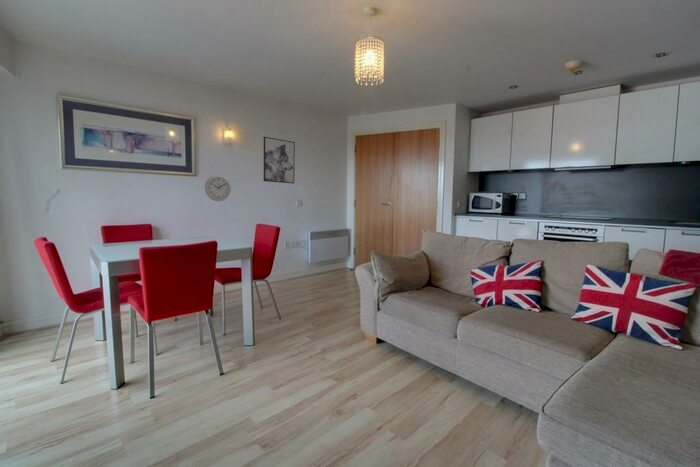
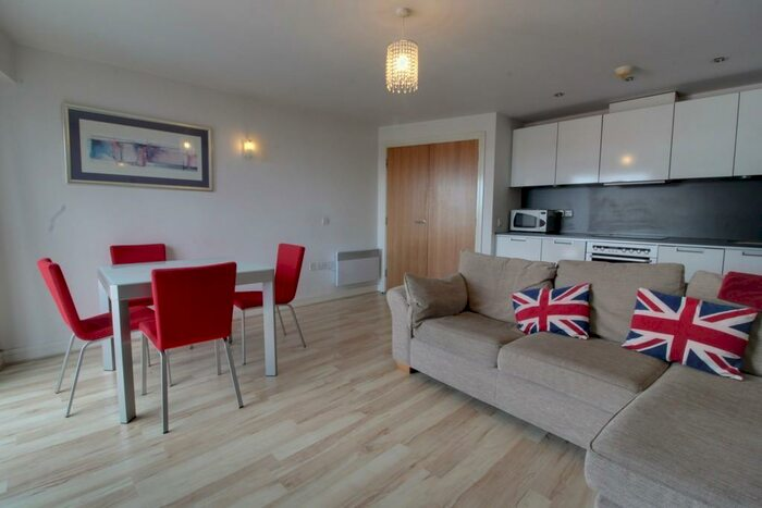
- wall clock [204,174,232,202]
- wall art [263,136,296,184]
